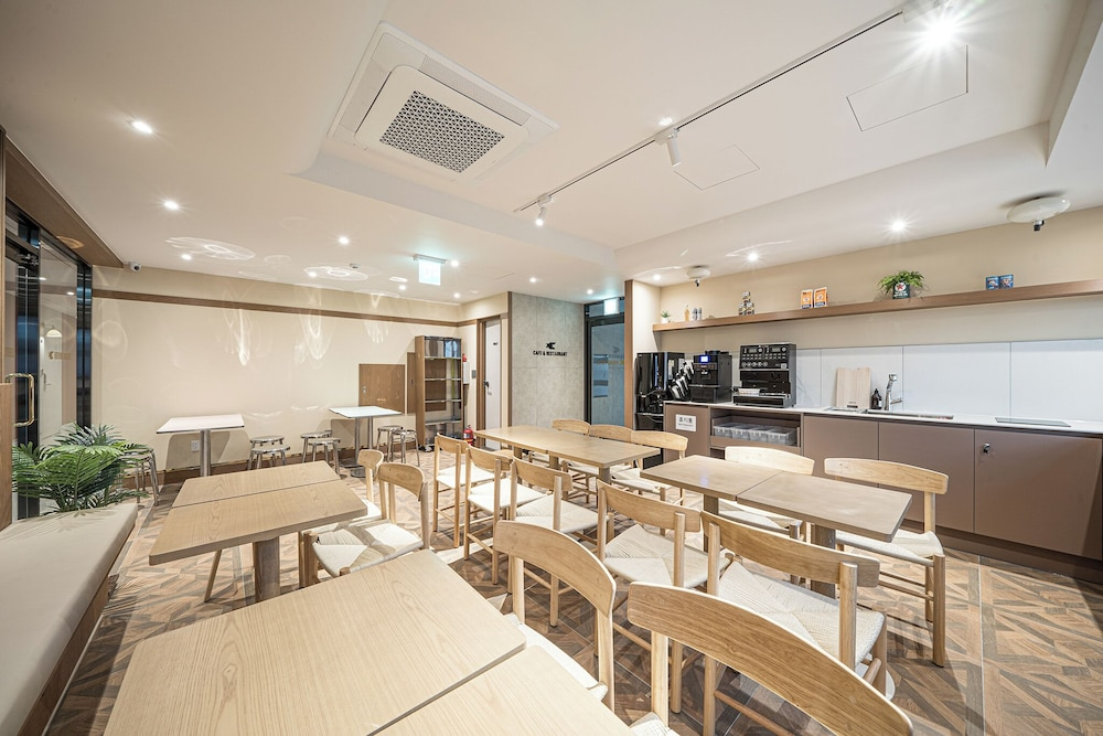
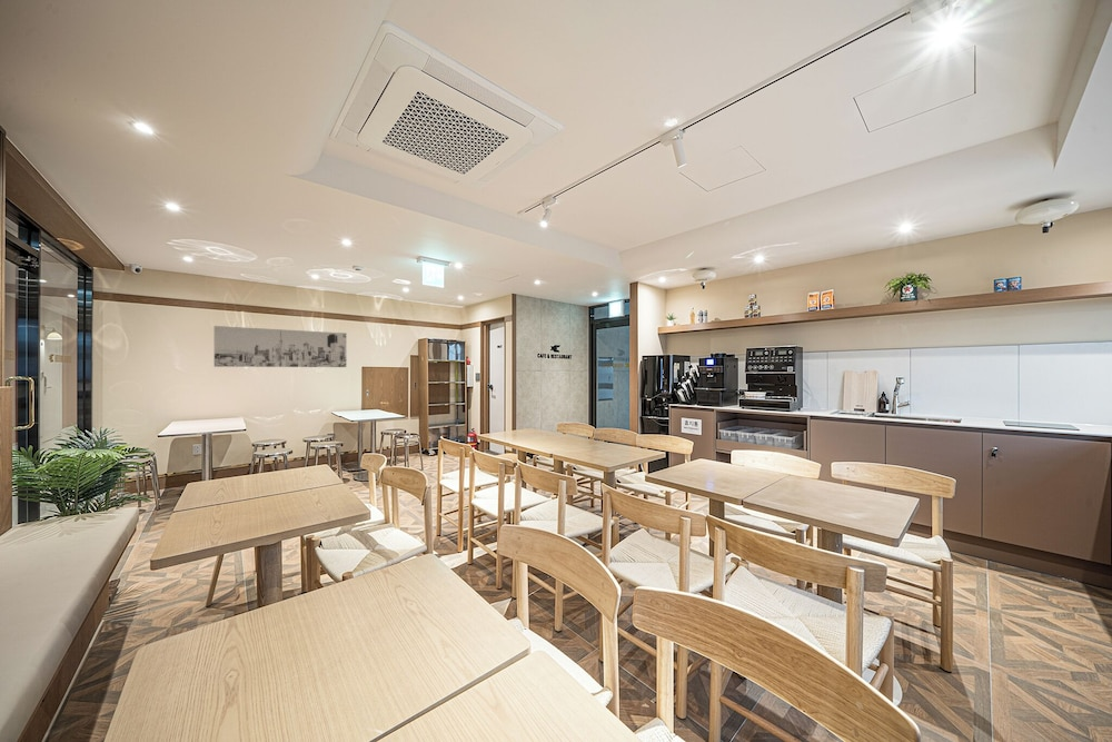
+ wall art [214,325,347,368]
